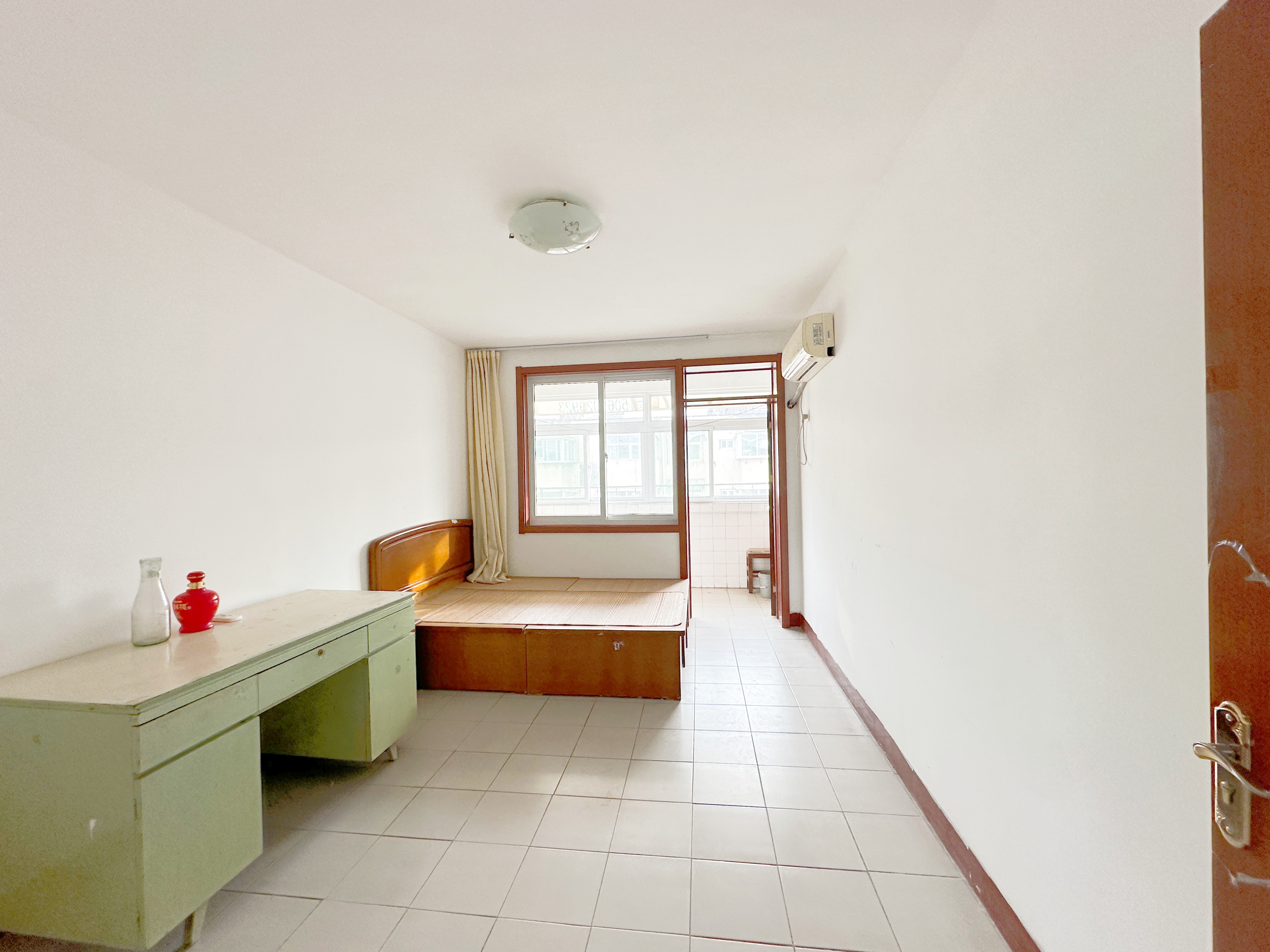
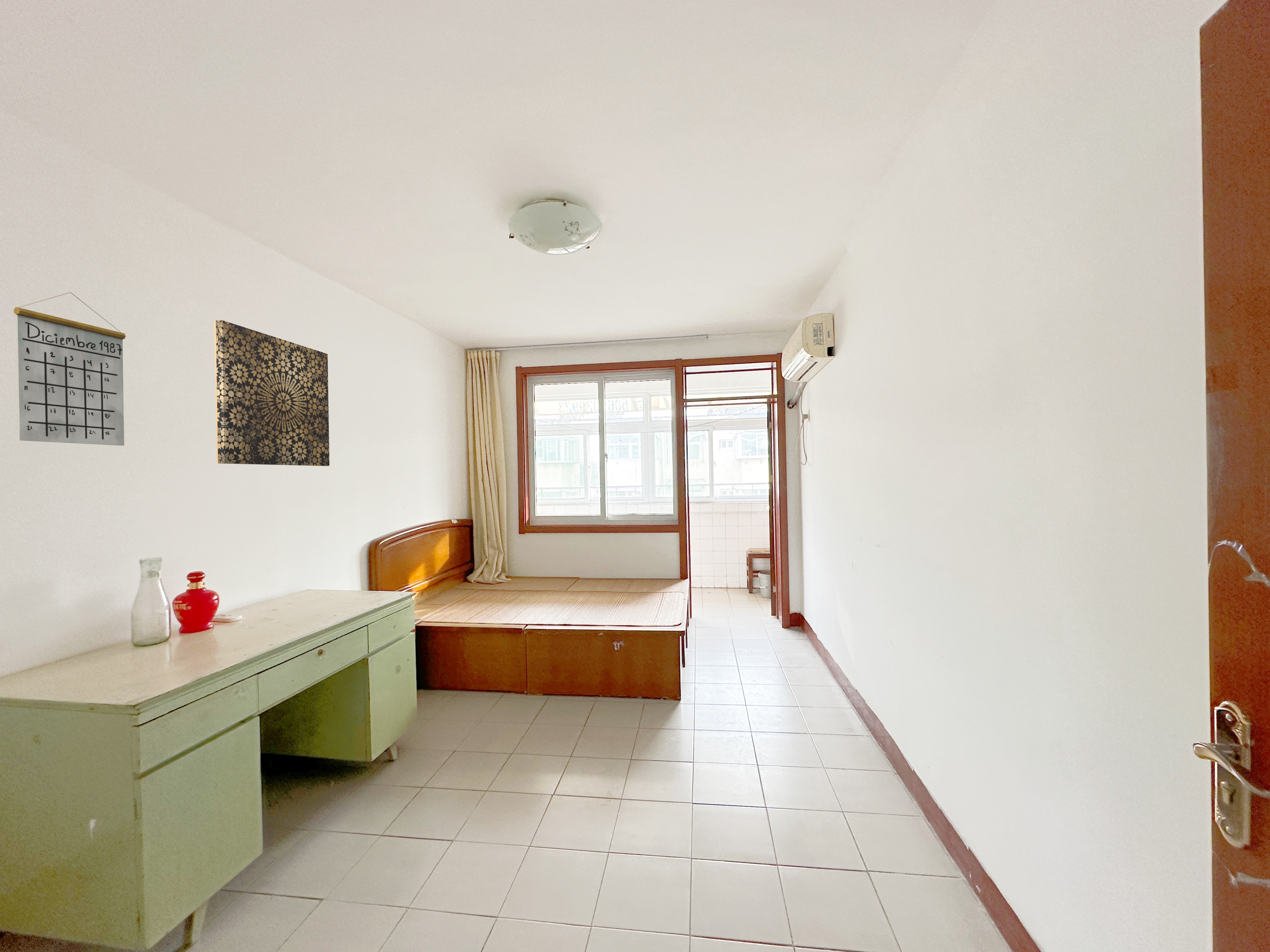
+ wall art [214,320,330,466]
+ calendar [14,292,126,446]
